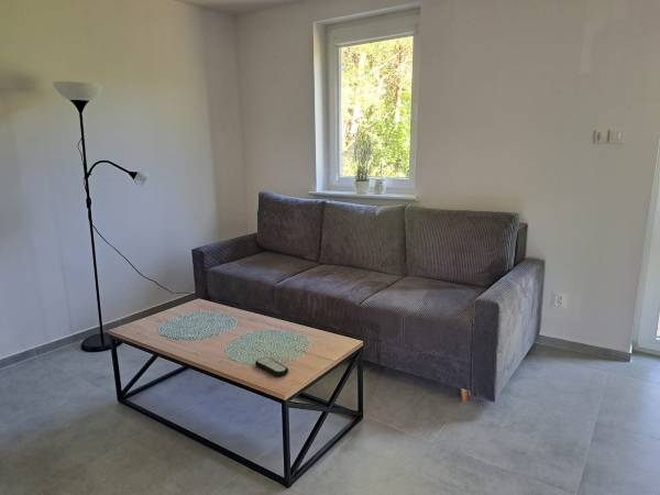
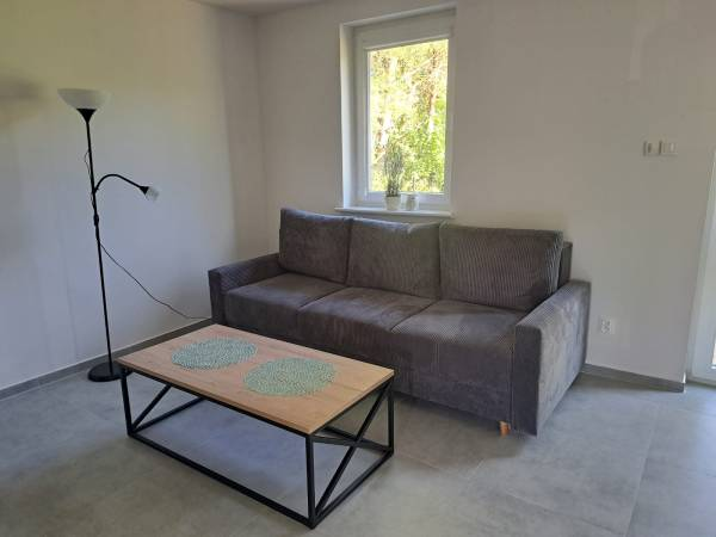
- remote control [254,356,289,377]
